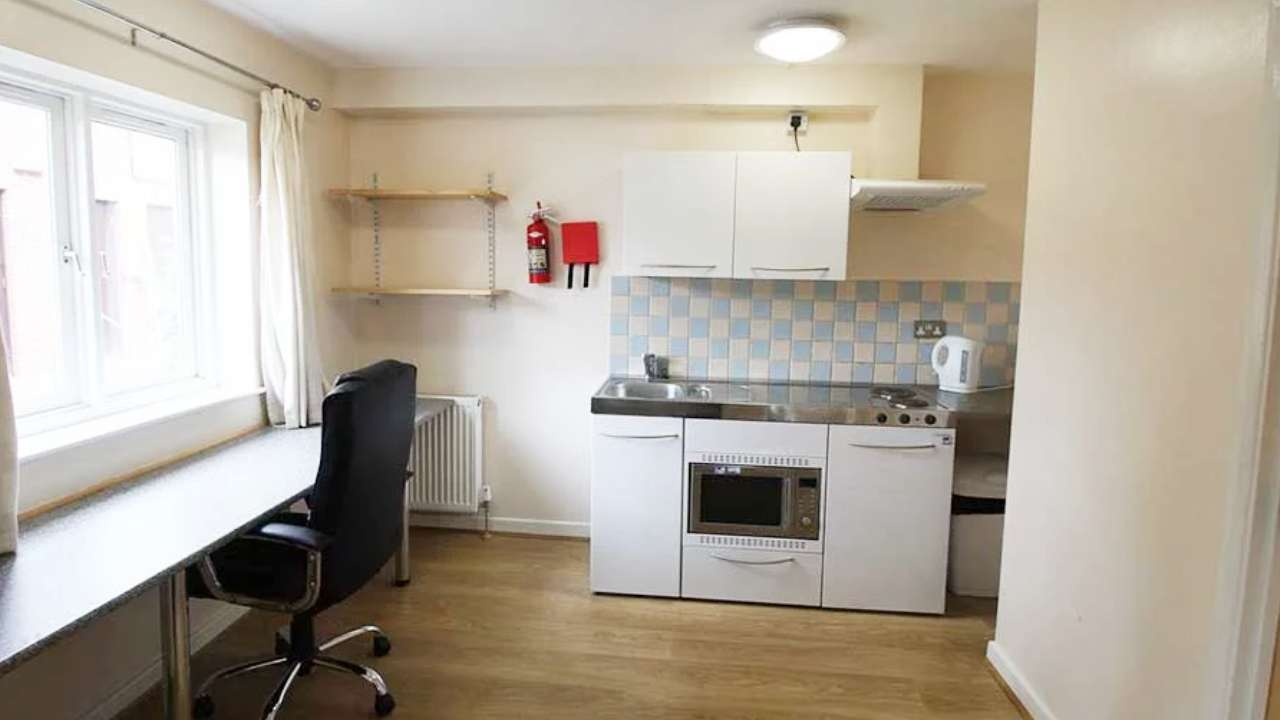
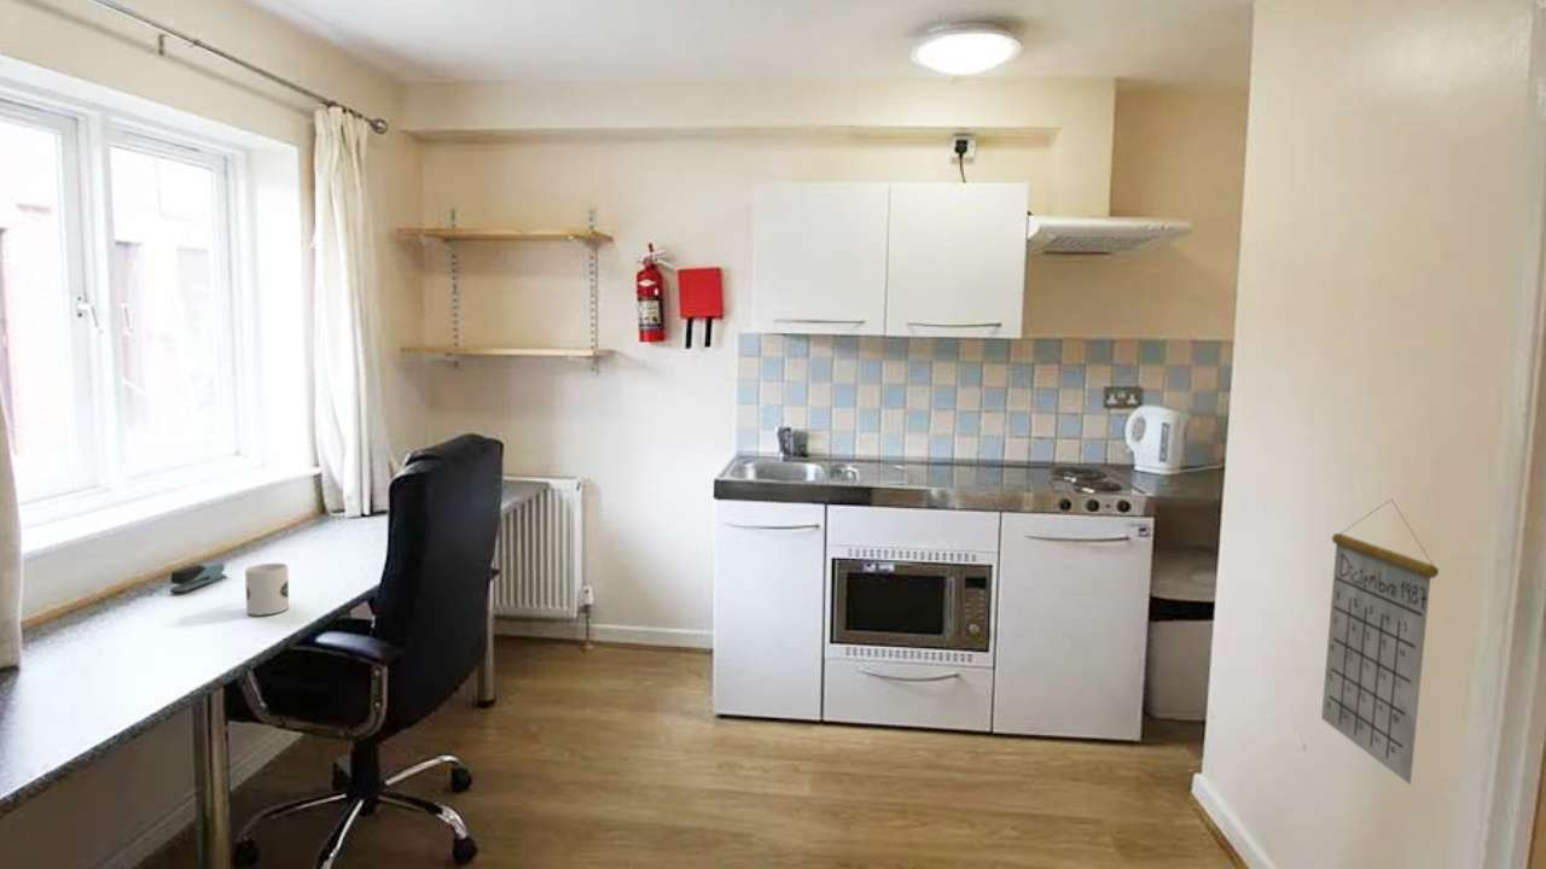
+ calendar [1320,498,1440,786]
+ stapler [168,561,228,594]
+ mug [244,562,290,616]
